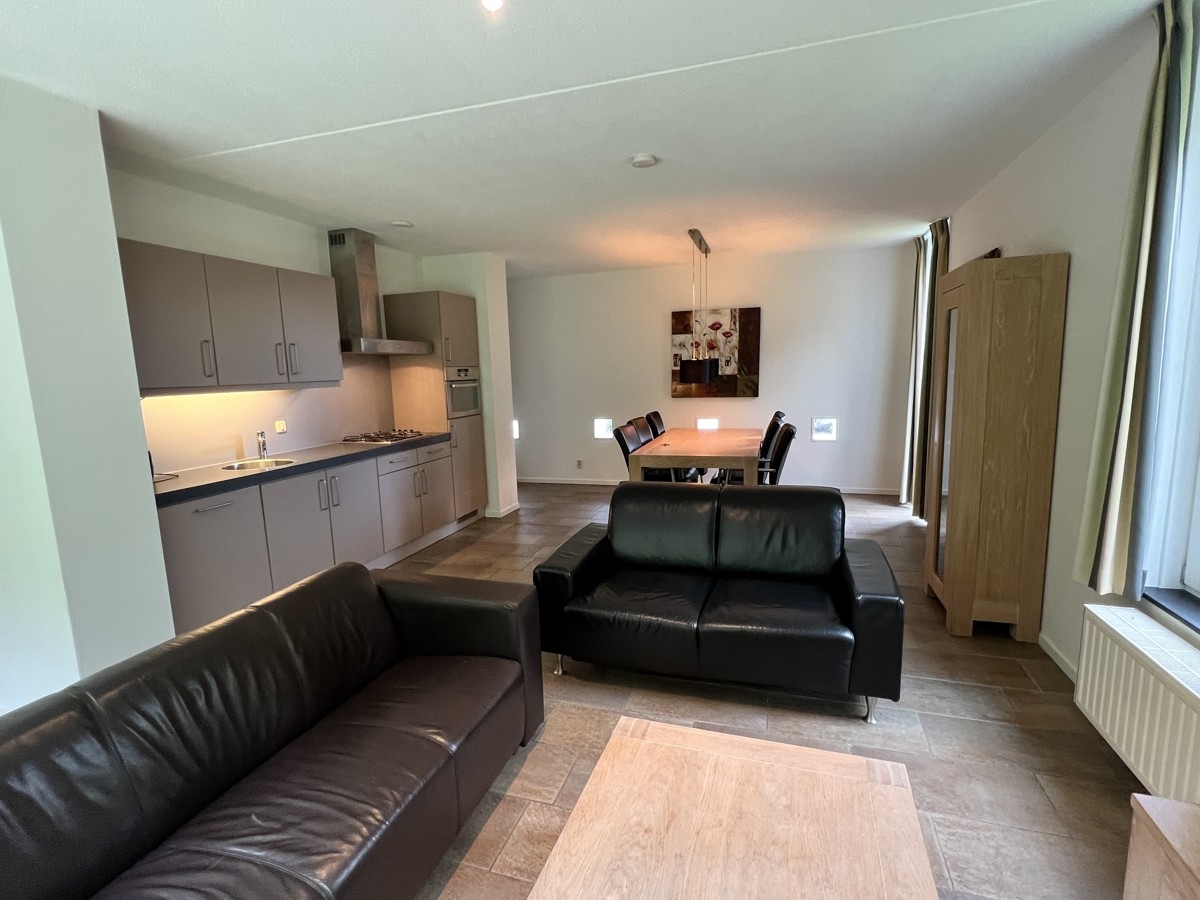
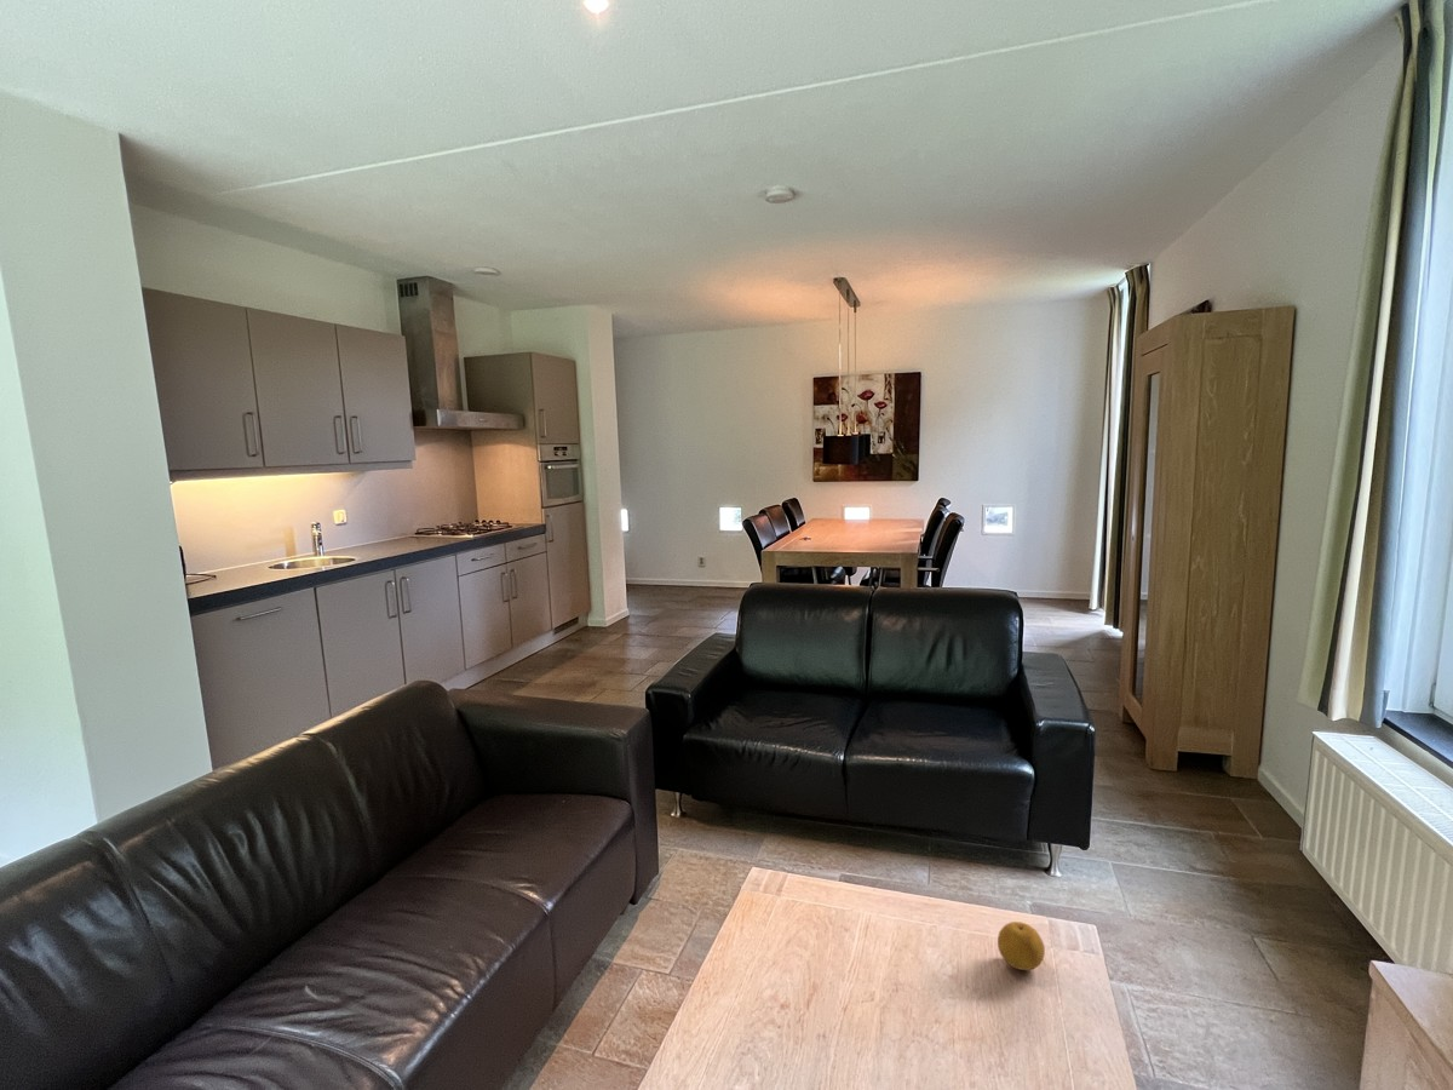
+ fruit [997,920,1046,971]
